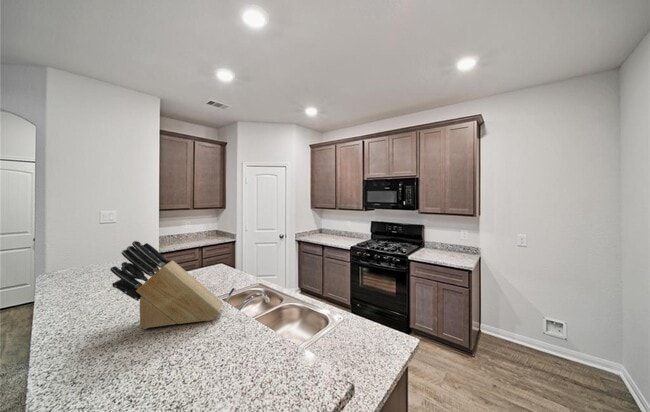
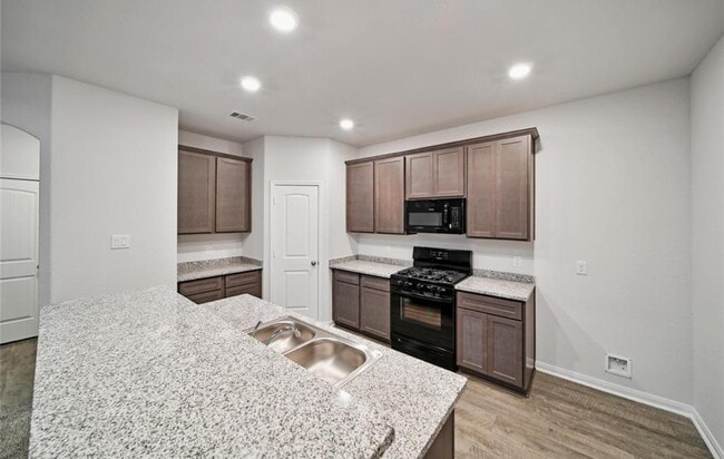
- knife block [109,240,224,330]
